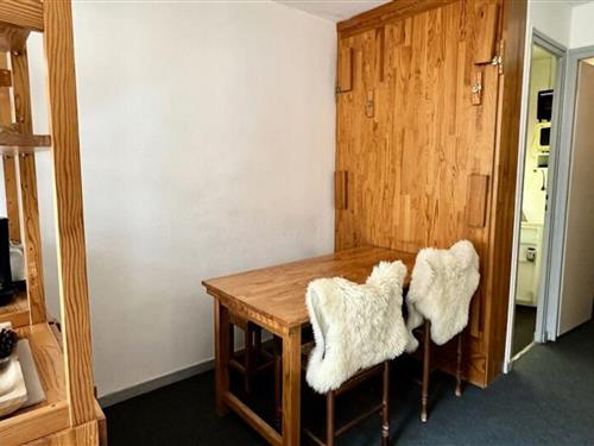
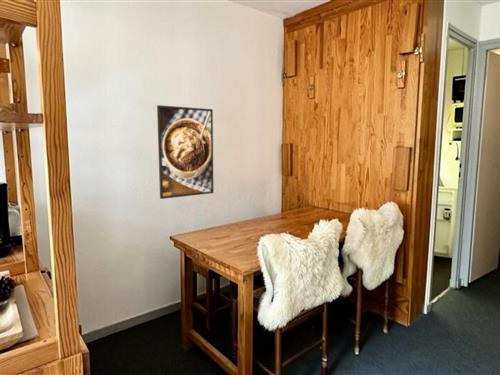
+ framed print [156,104,215,200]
